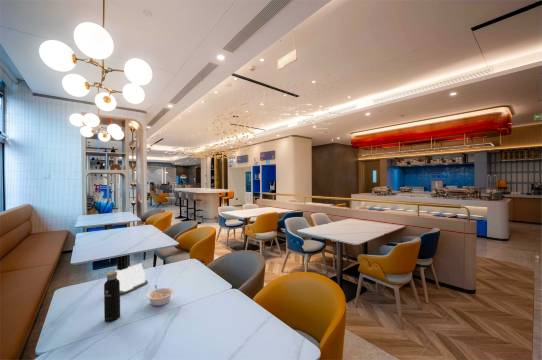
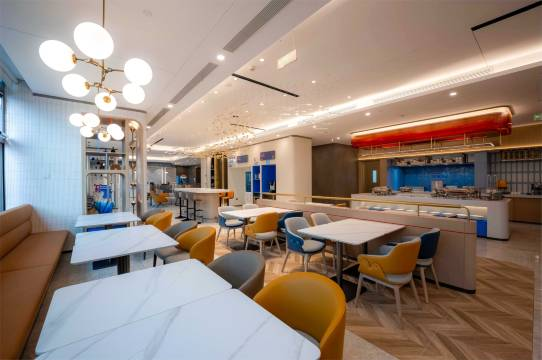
- water bottle [103,268,121,323]
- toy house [114,262,149,295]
- legume [146,284,175,307]
